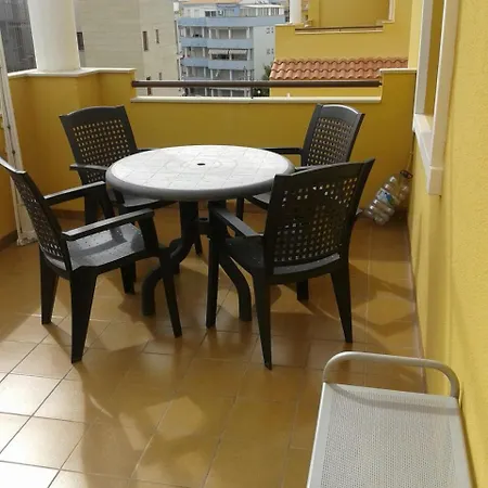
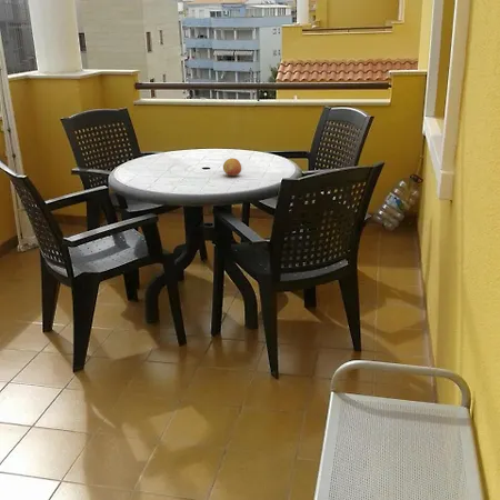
+ fruit [222,157,242,177]
